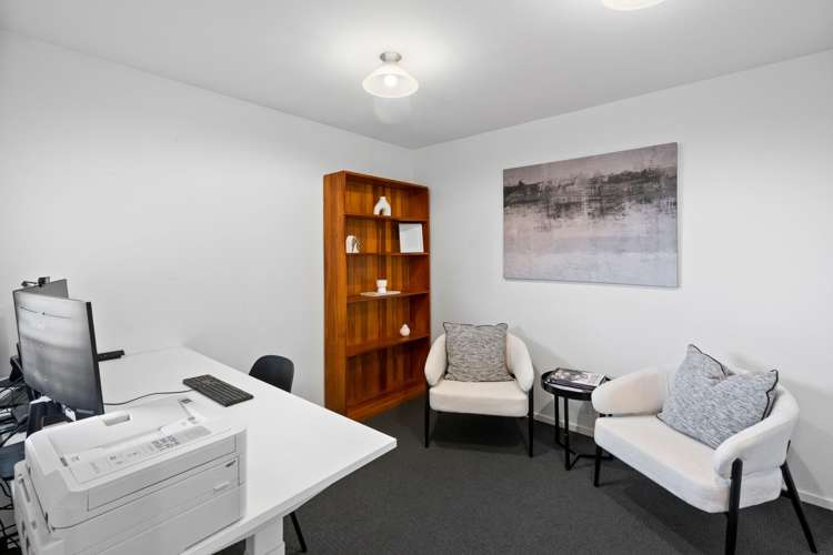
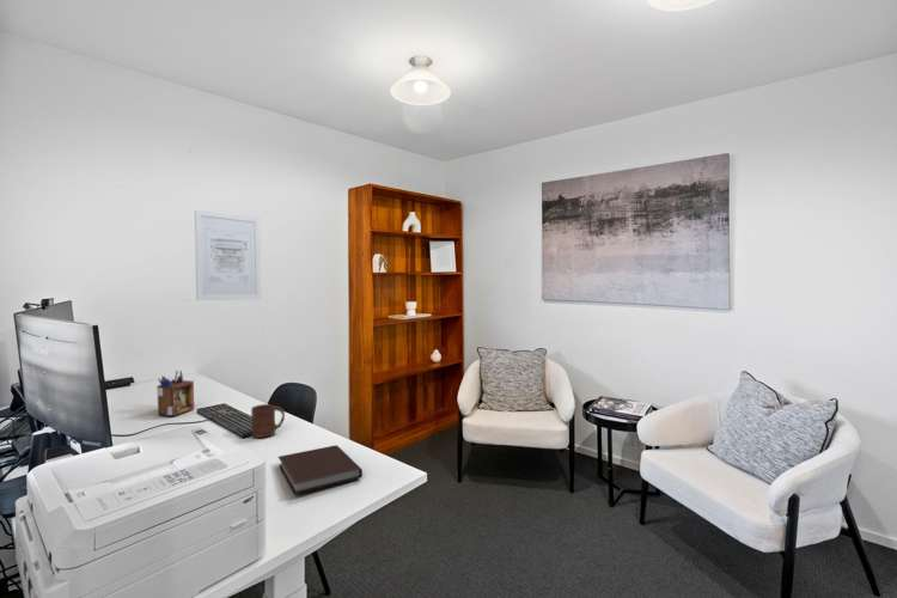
+ notebook [277,445,364,495]
+ wall art [194,209,262,301]
+ desk organizer [155,370,195,417]
+ cup [250,403,286,439]
